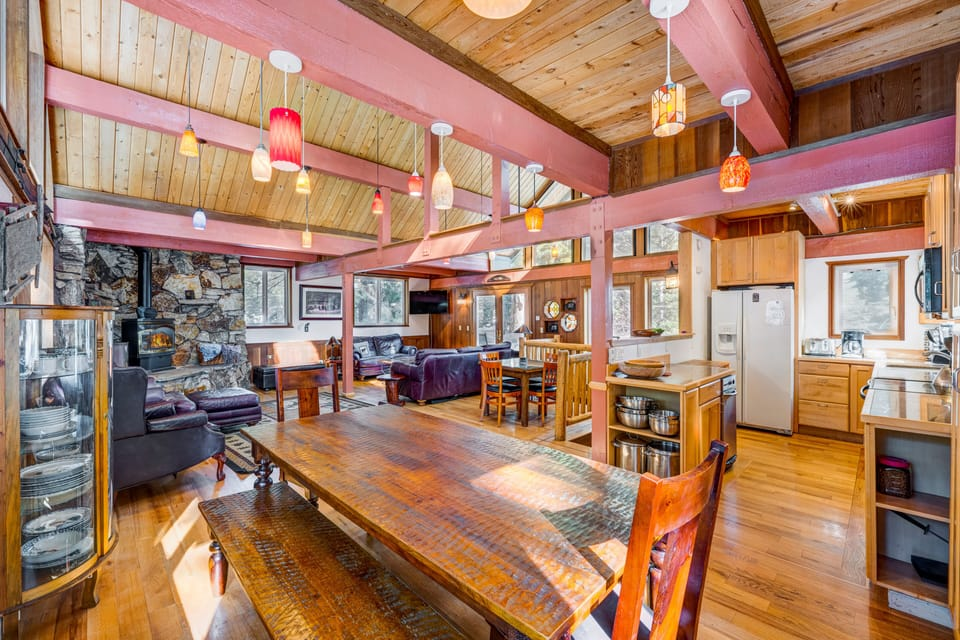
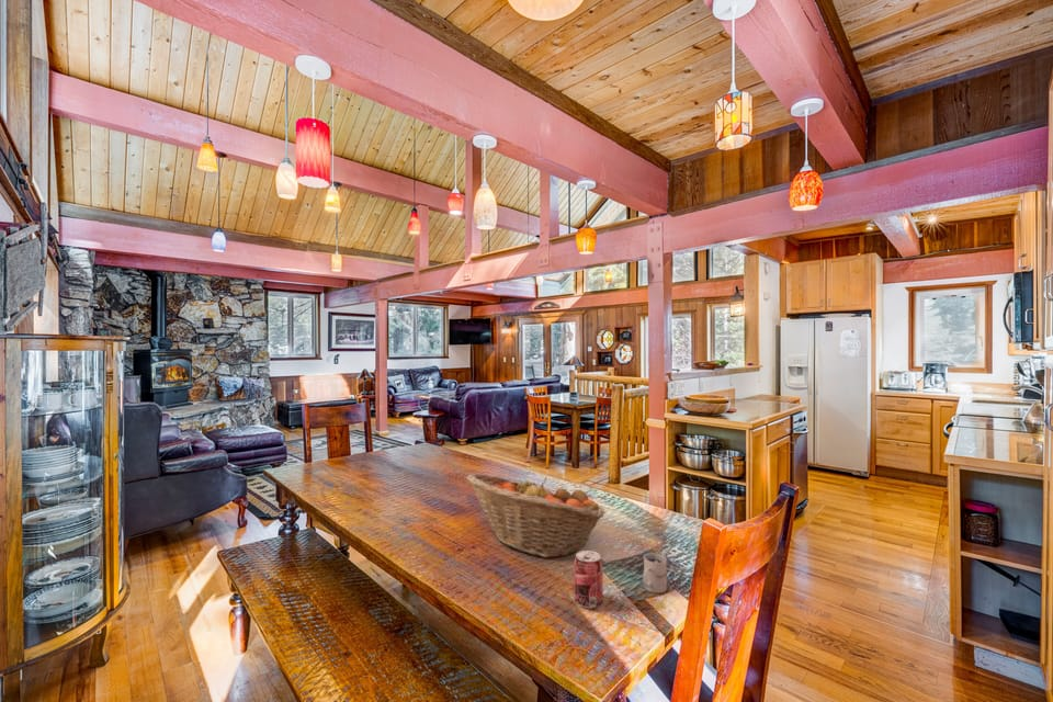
+ fruit basket [465,473,607,558]
+ mug [639,542,668,595]
+ beverage can [573,550,604,610]
